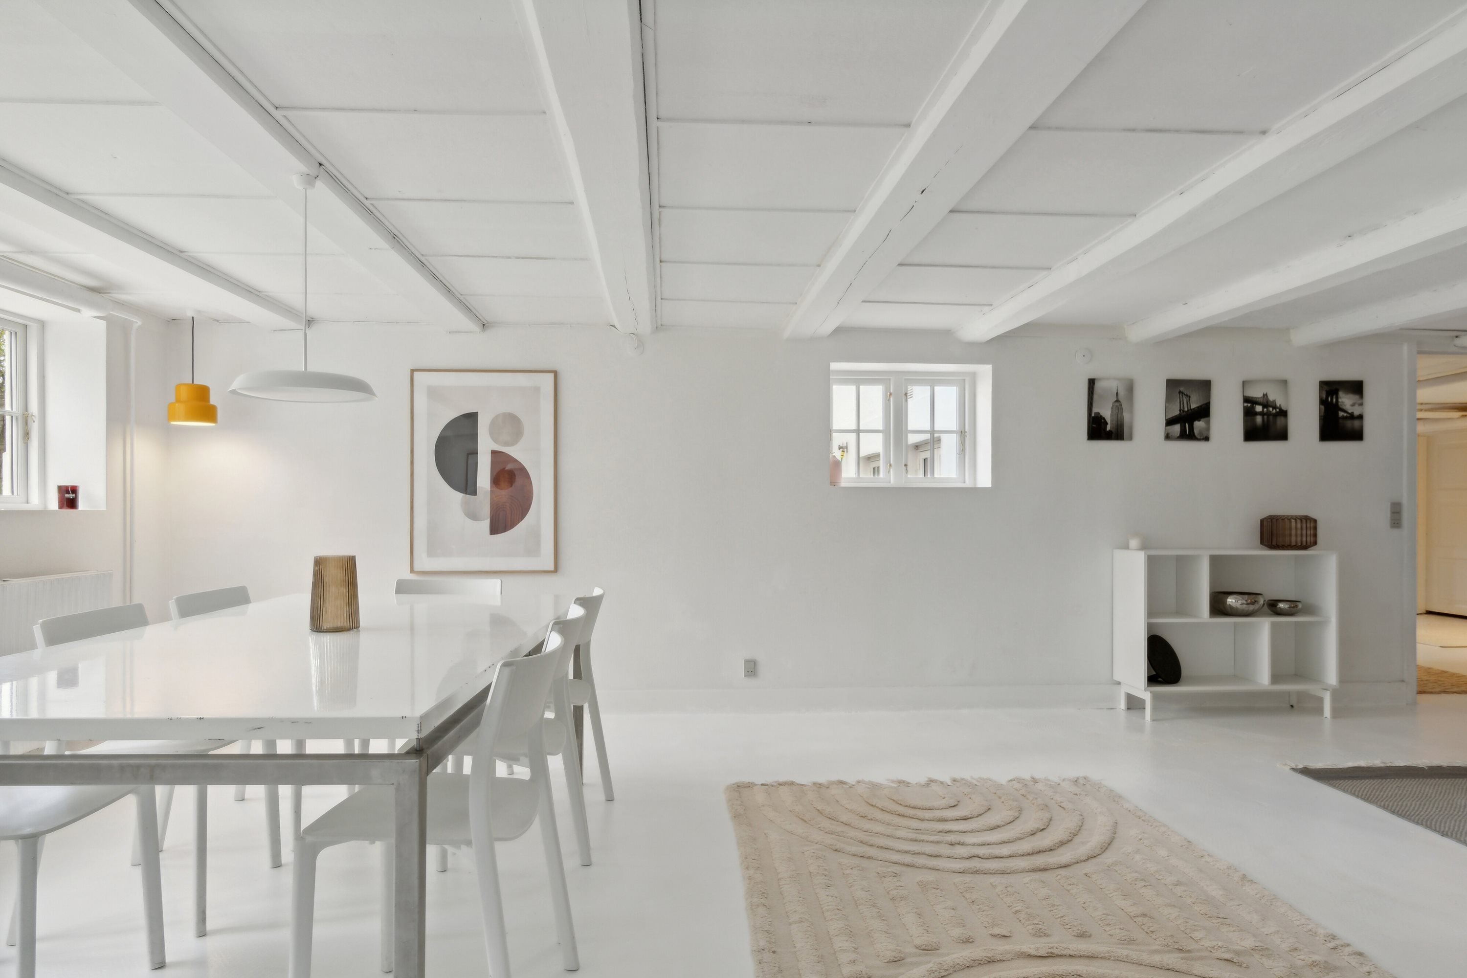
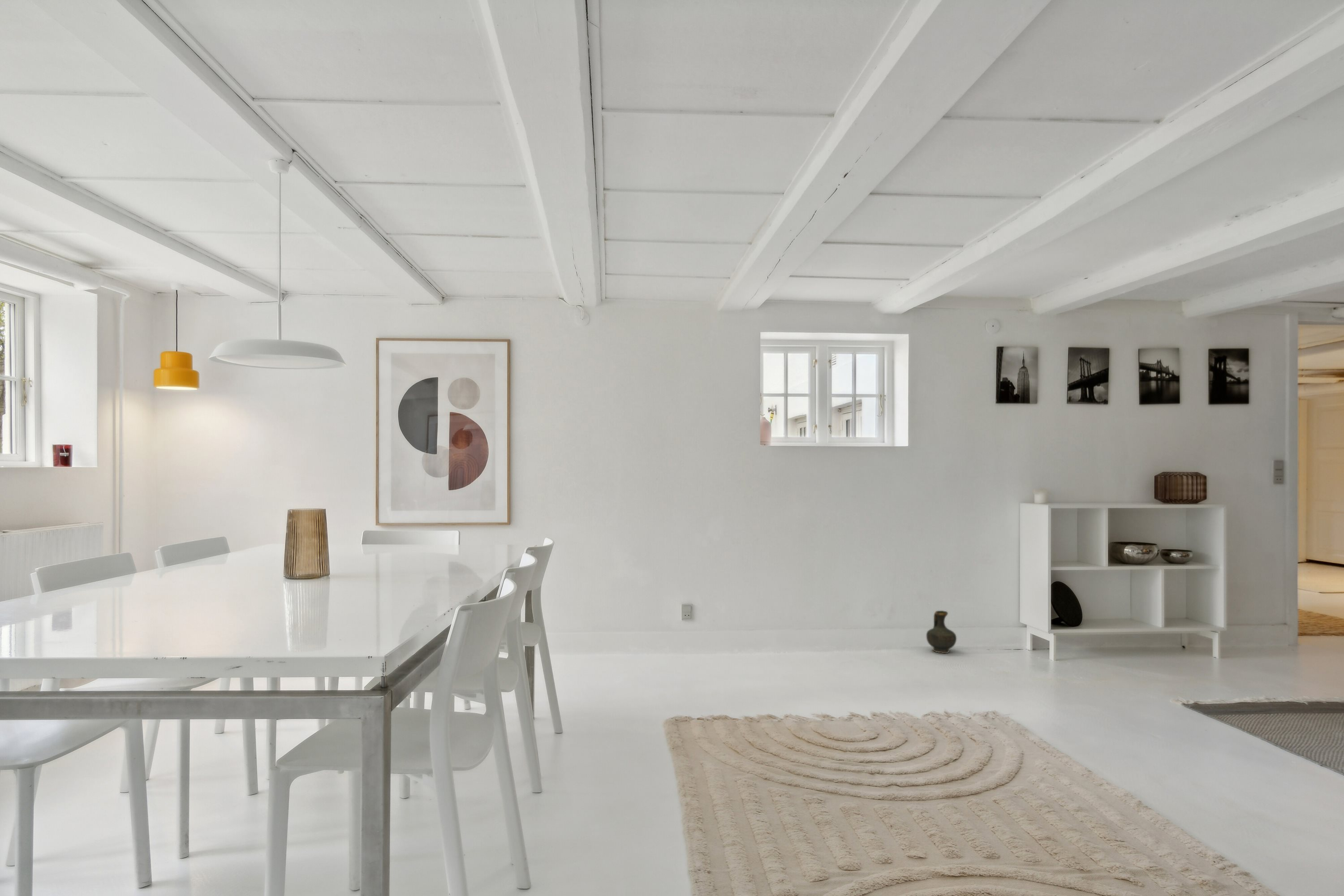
+ ceramic jug [926,610,957,654]
